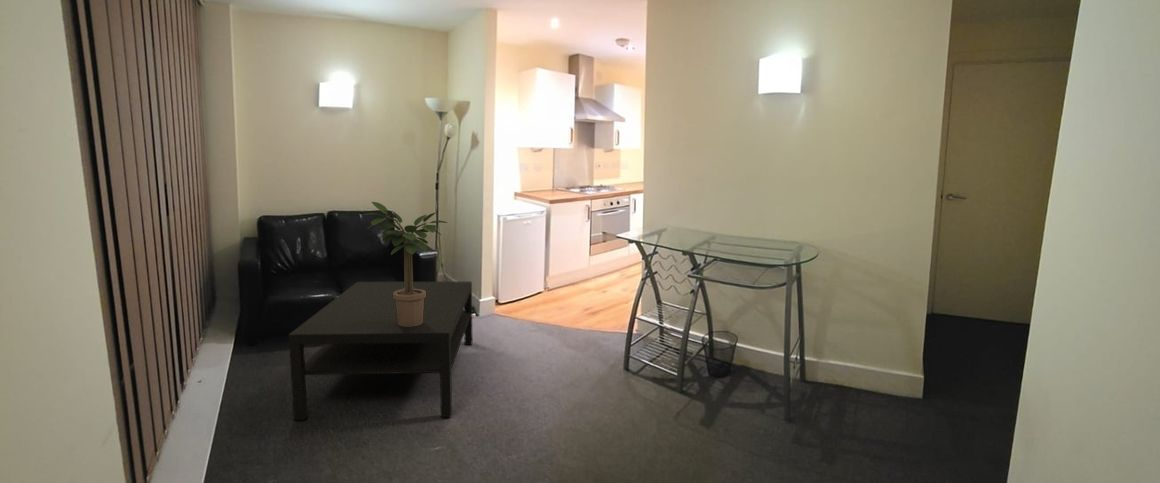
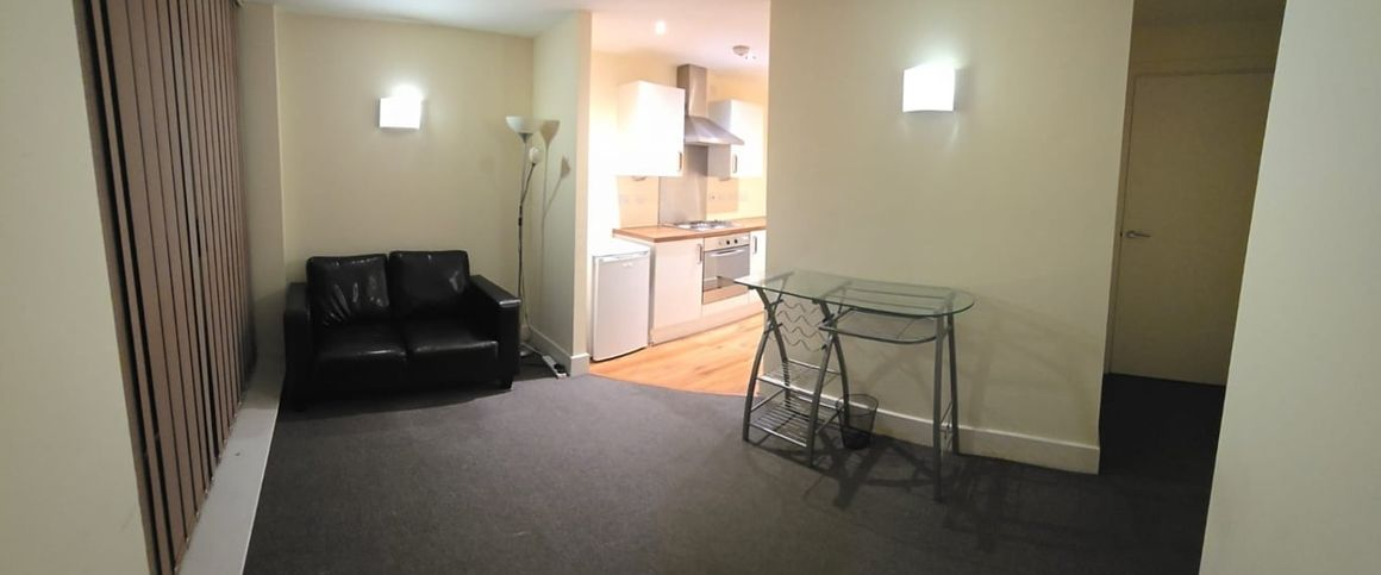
- coffee table [288,281,473,421]
- potted plant [360,201,449,327]
